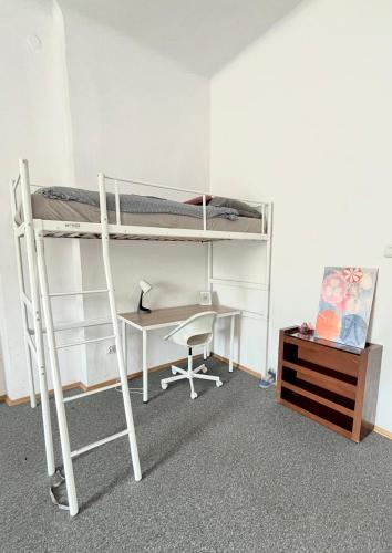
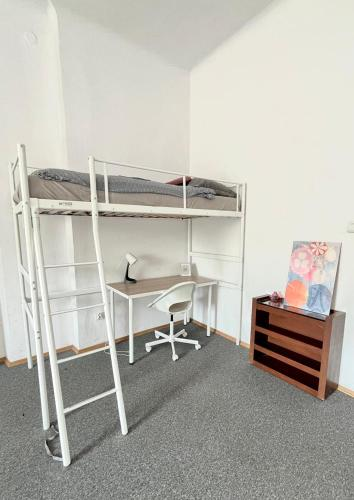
- sneaker [258,366,278,389]
